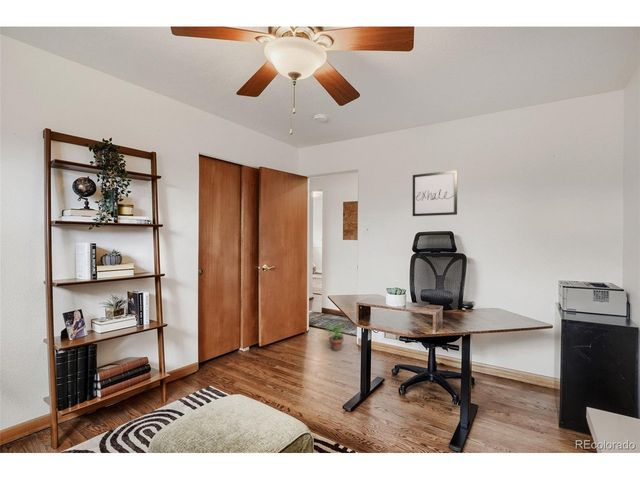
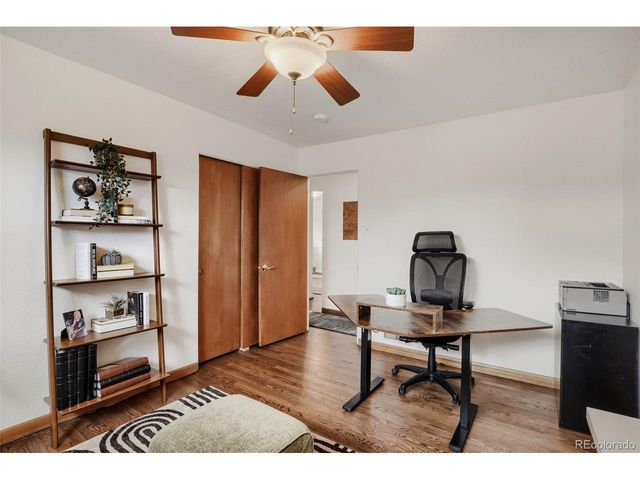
- wall art [412,169,458,217]
- potted plant [323,321,348,352]
